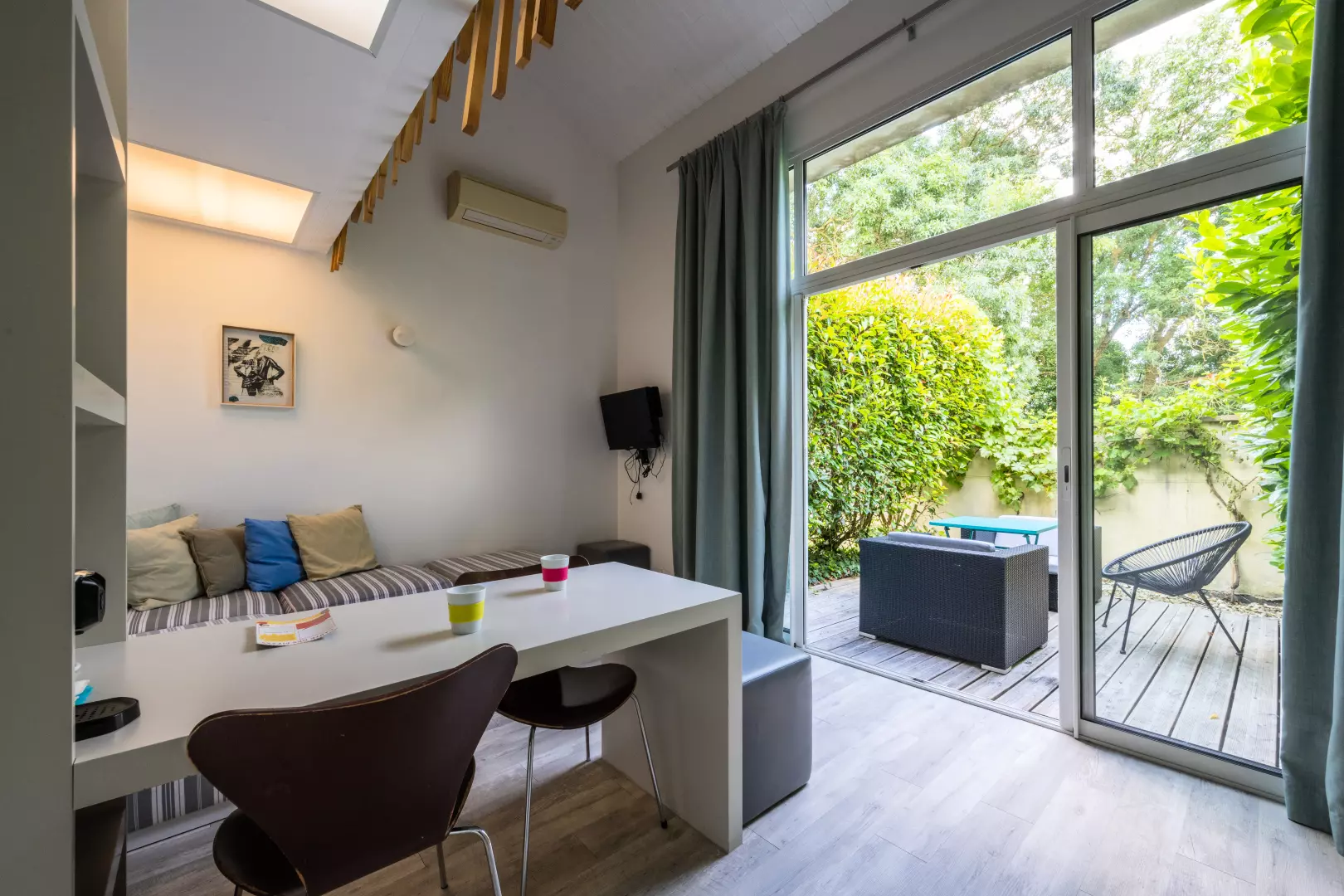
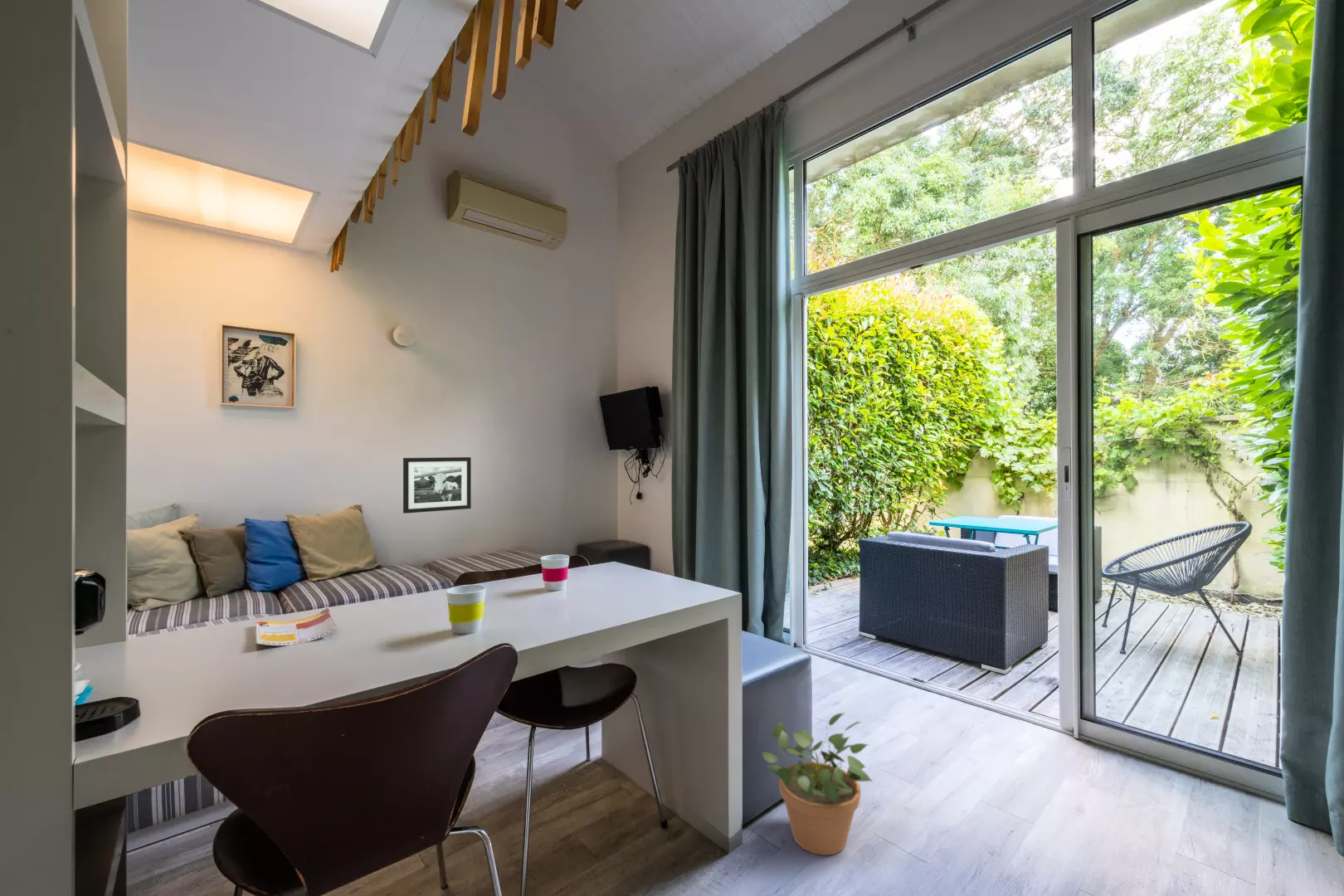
+ potted plant [762,713,874,856]
+ picture frame [402,456,472,514]
